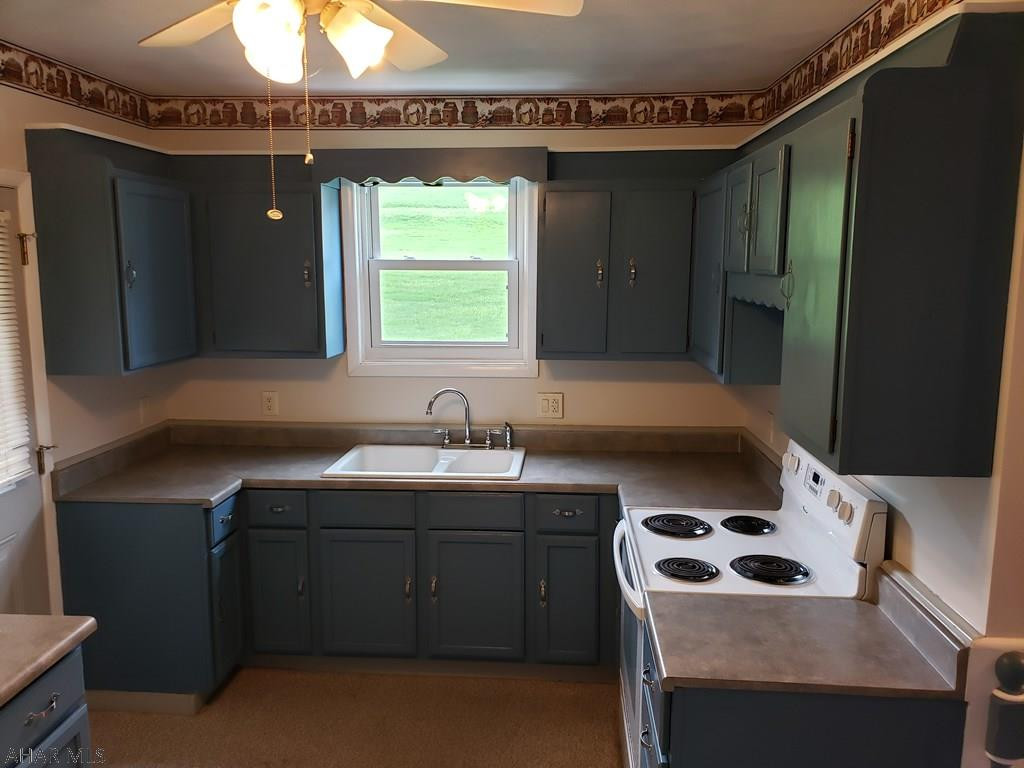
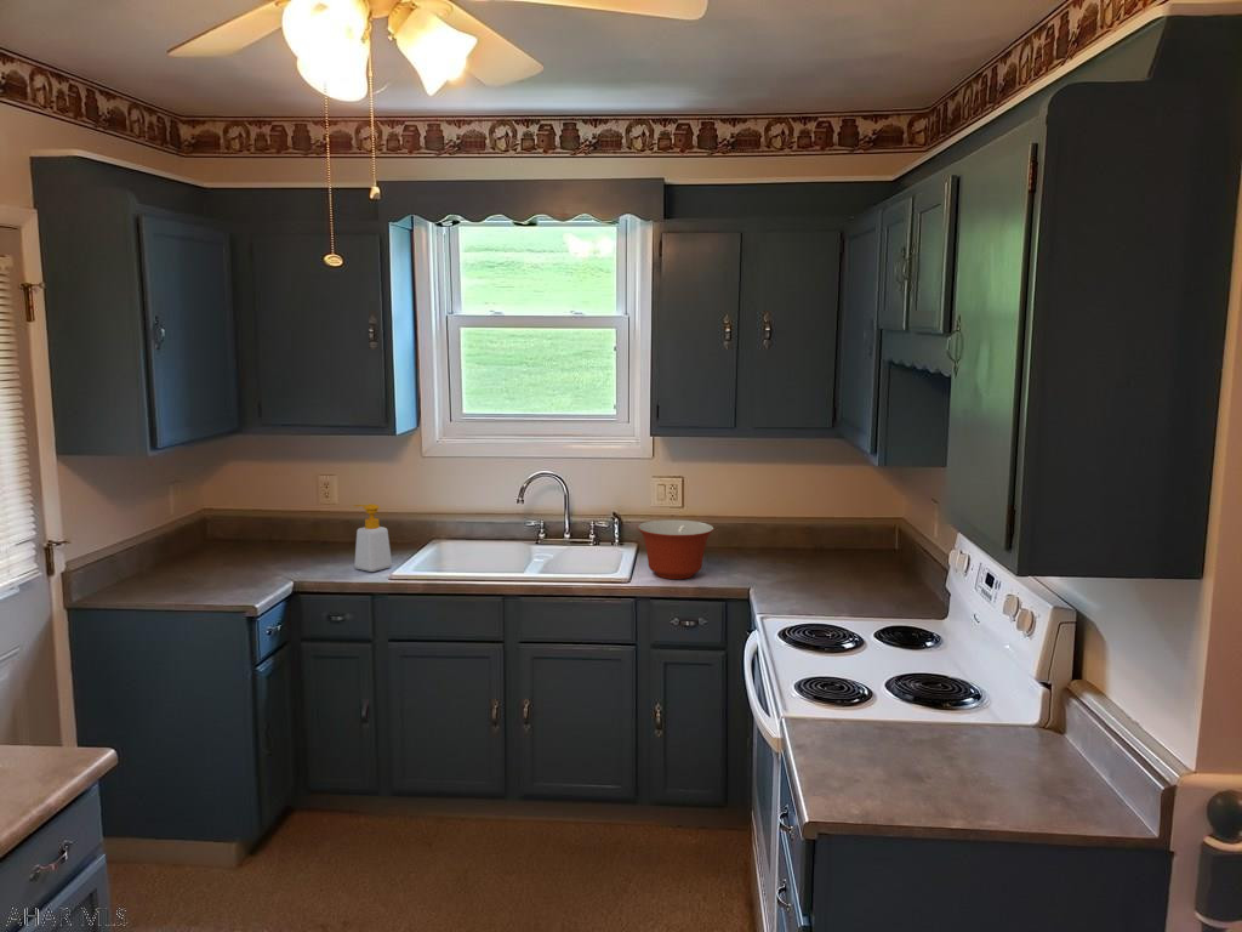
+ soap bottle [353,502,393,573]
+ mixing bowl [637,518,714,580]
